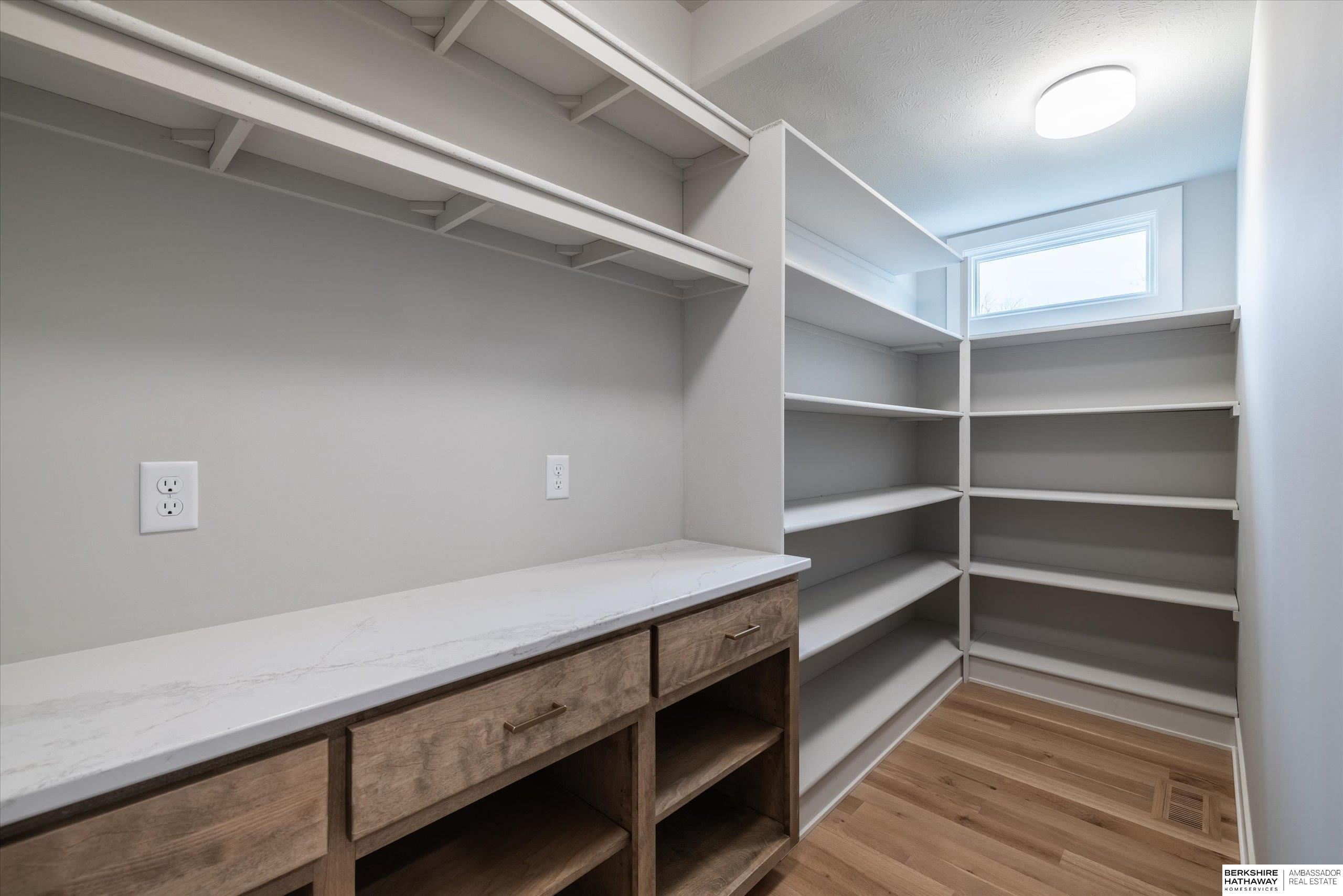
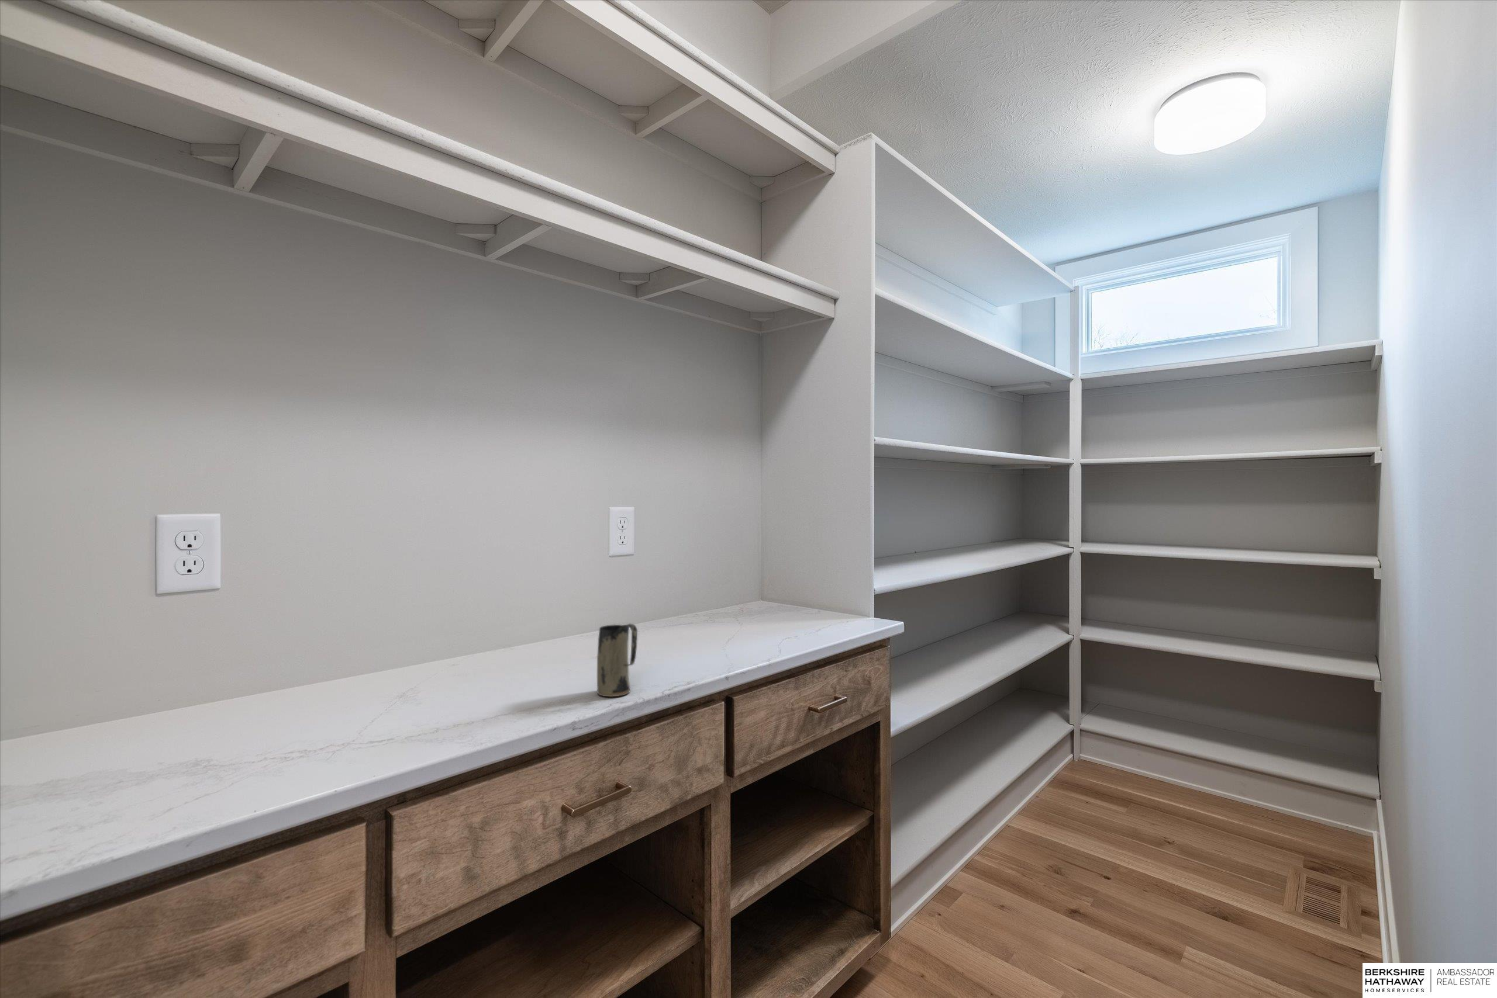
+ mug [596,623,638,697]
